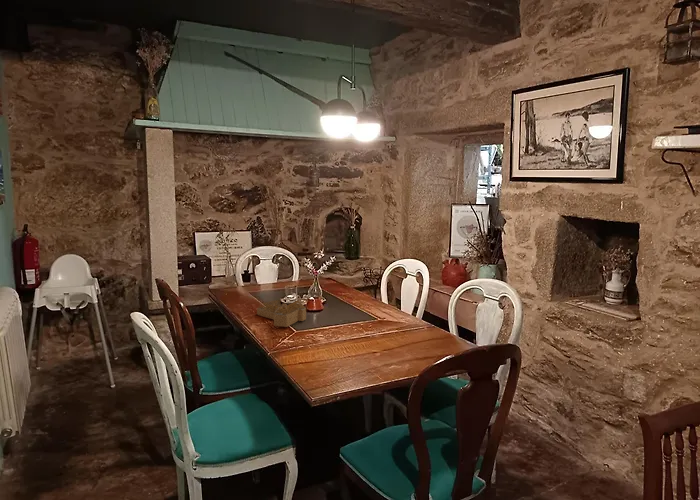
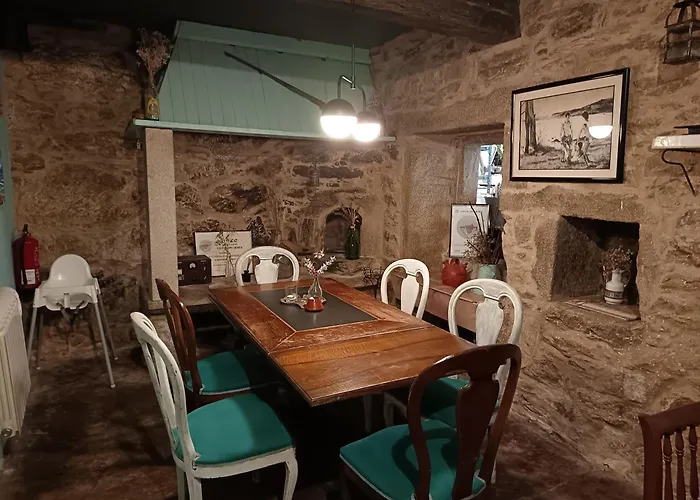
- house frame [256,299,307,328]
